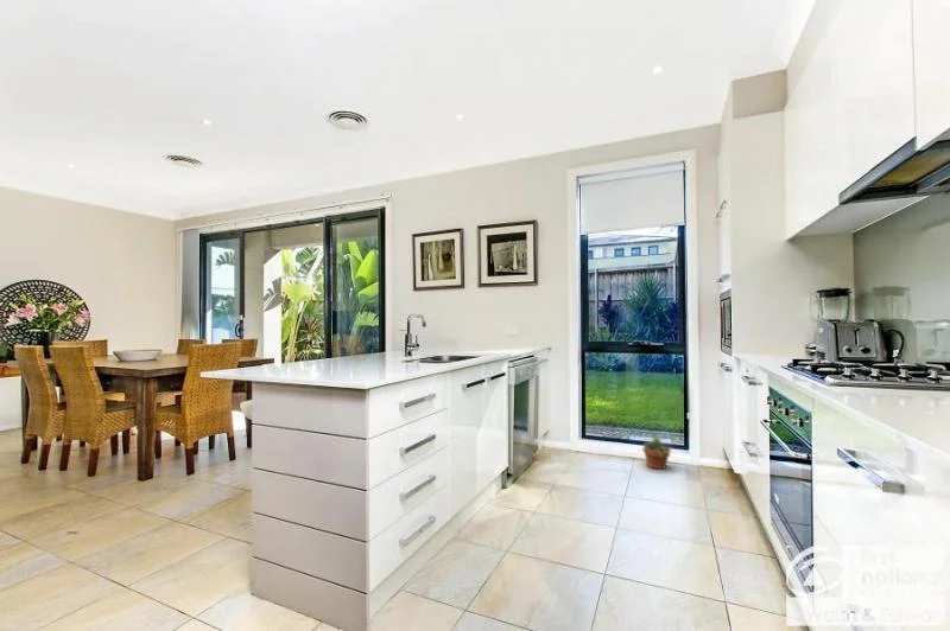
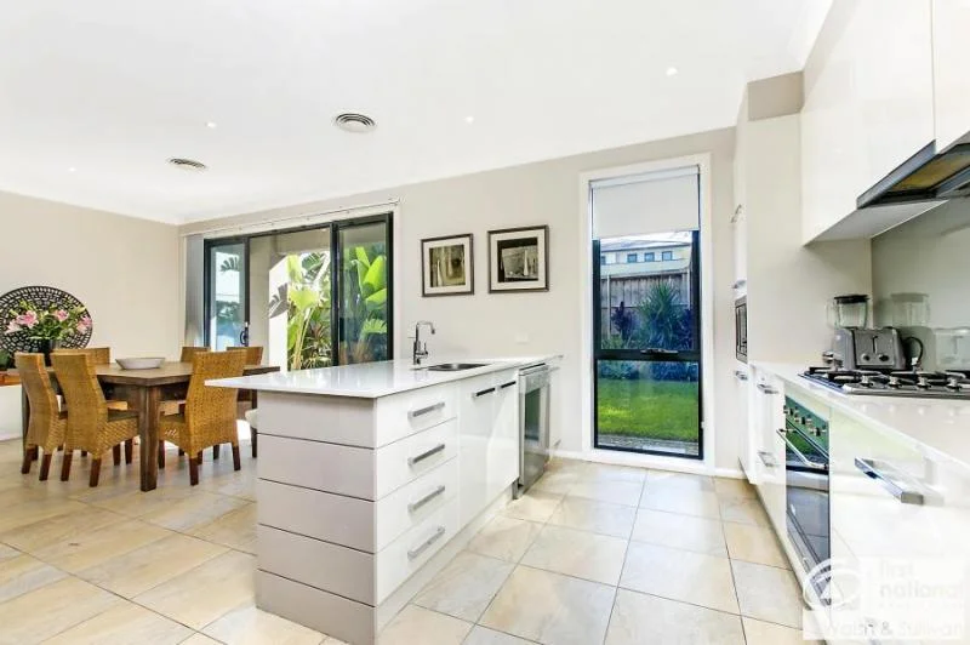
- potted plant [639,432,674,470]
